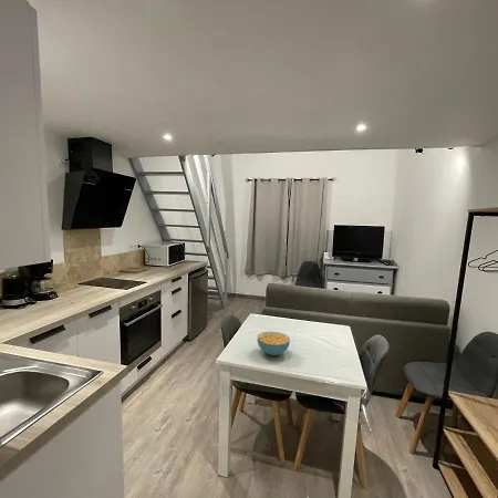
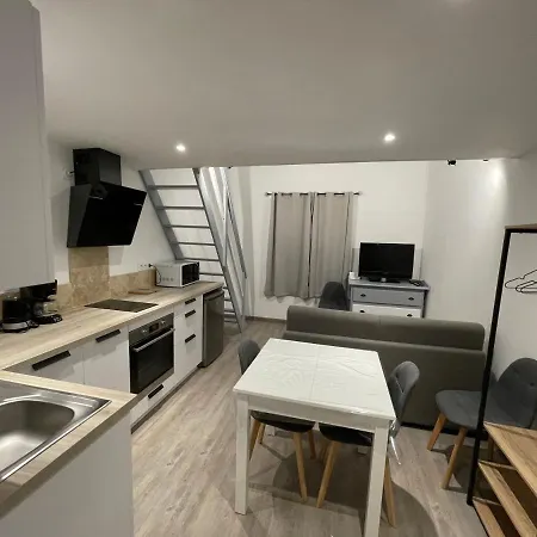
- cereal bowl [257,330,291,356]
